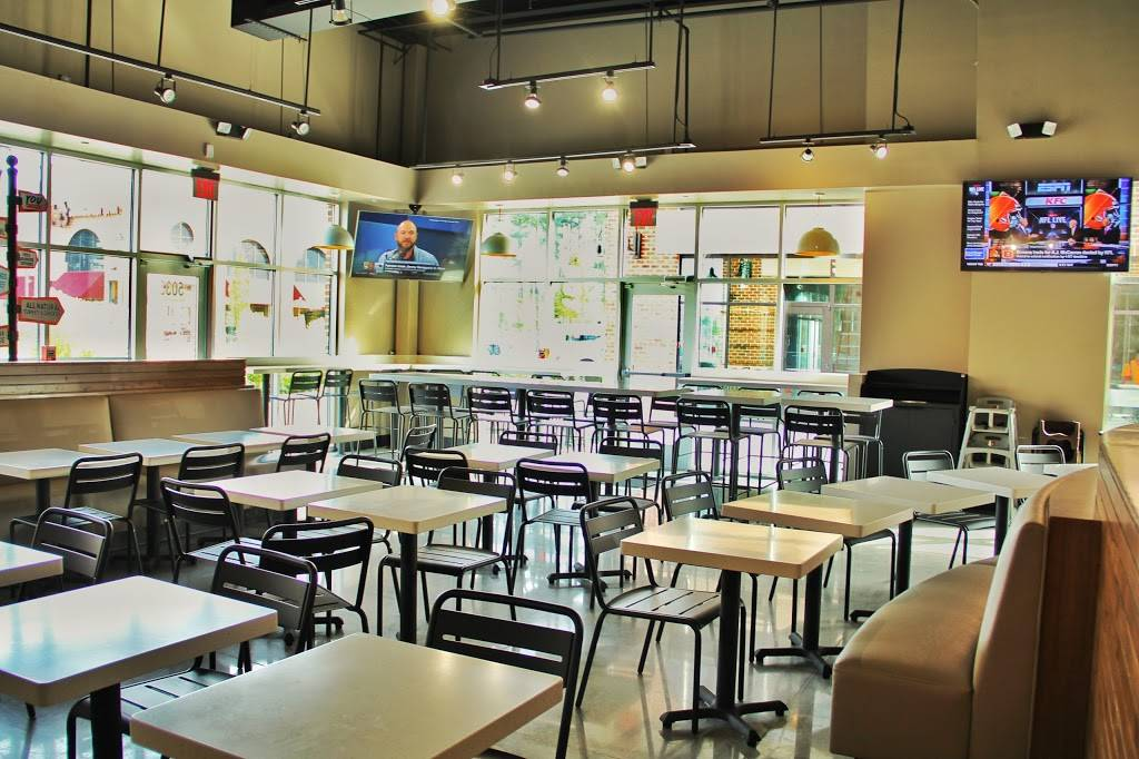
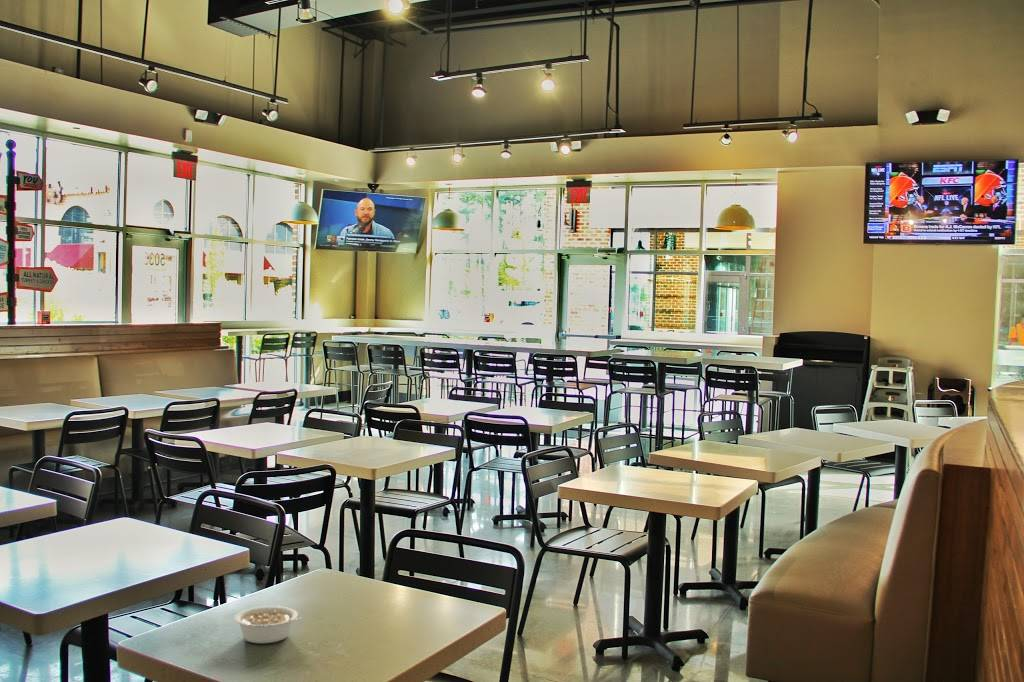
+ legume [233,605,304,644]
